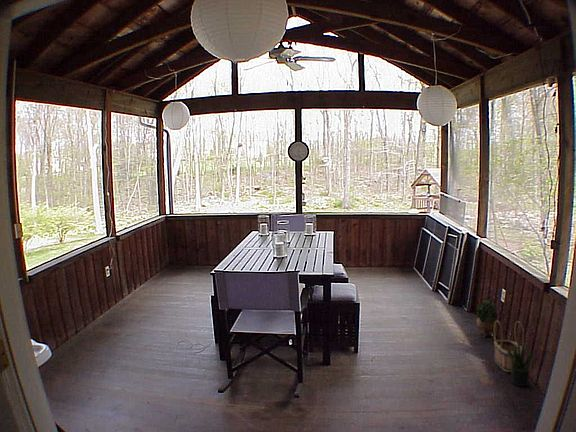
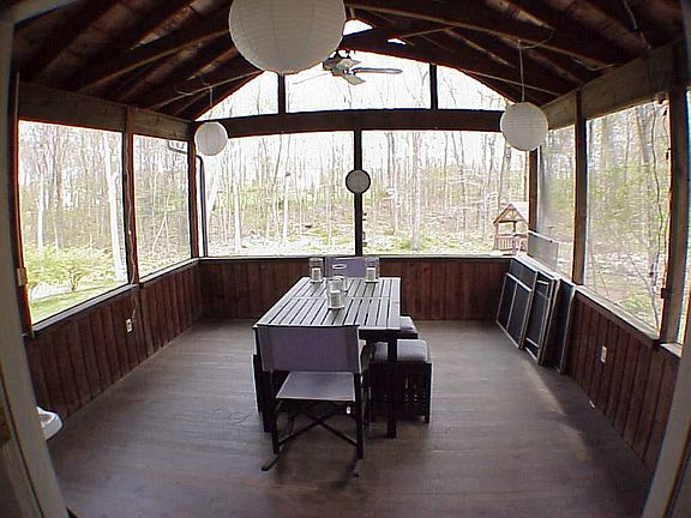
- basket [493,320,525,373]
- potted plant [506,341,535,387]
- potted plant [476,298,499,339]
